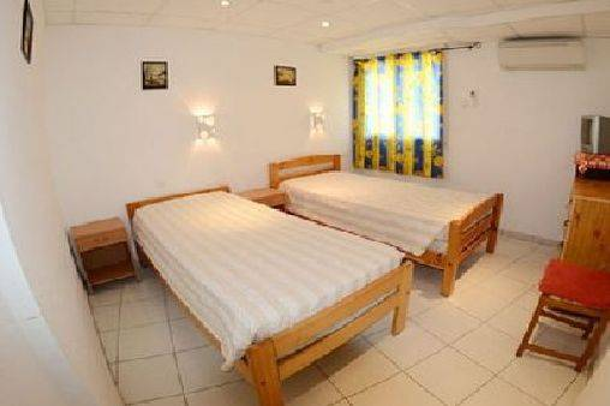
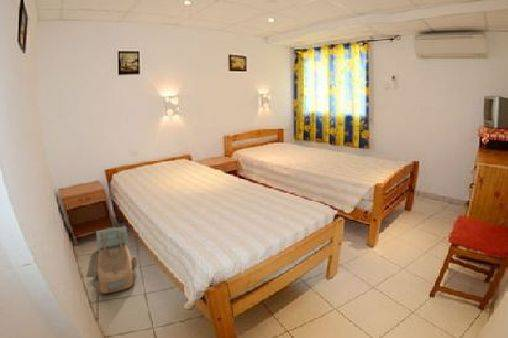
+ backpack [85,225,138,295]
